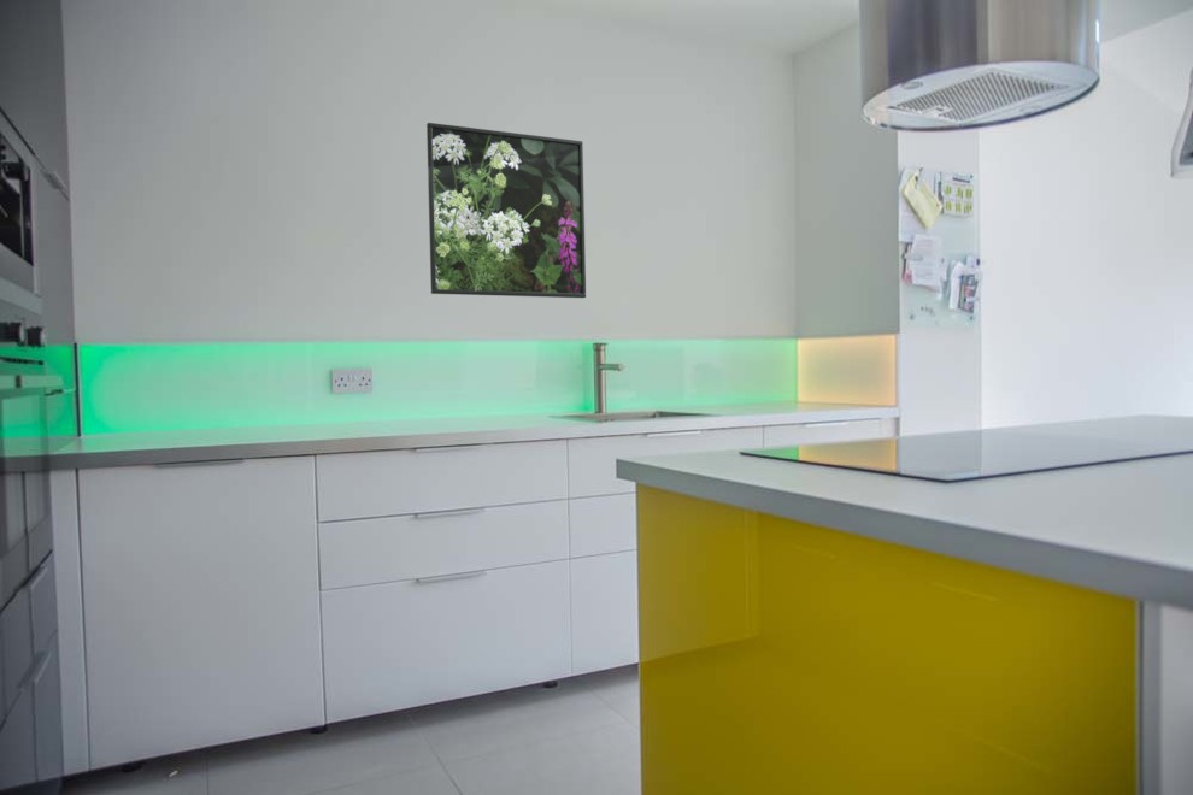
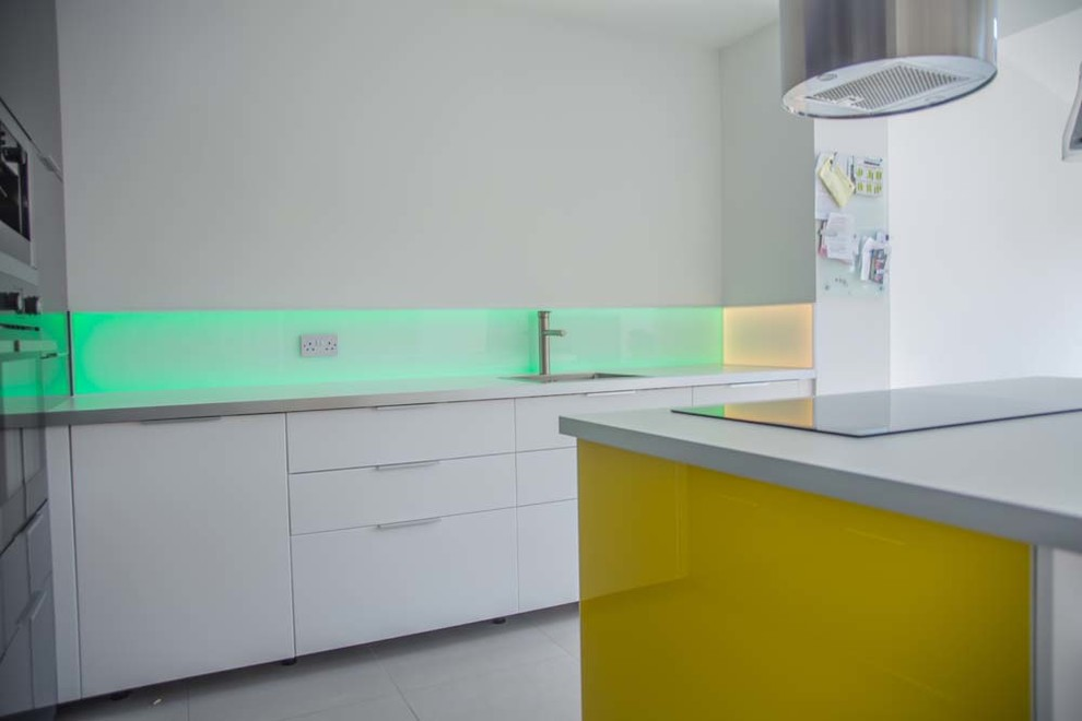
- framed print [425,122,587,299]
